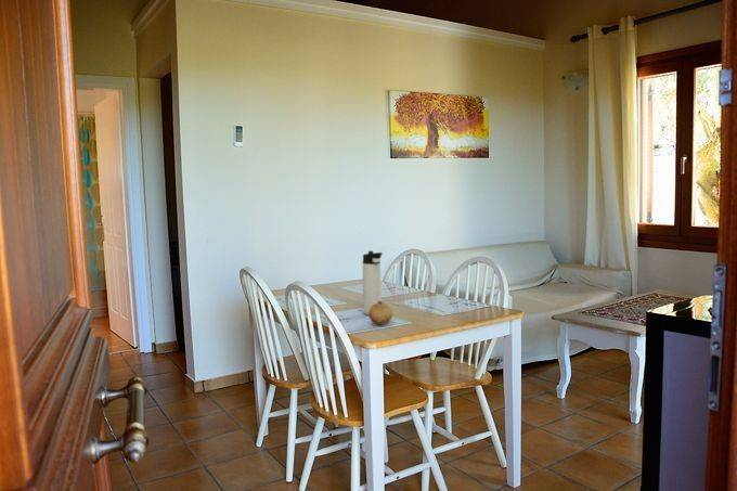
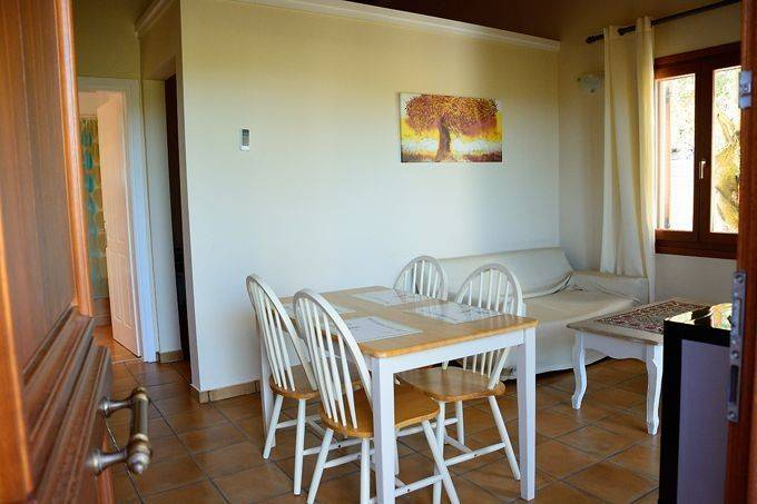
- fruit [367,300,393,326]
- thermos bottle [362,250,384,315]
